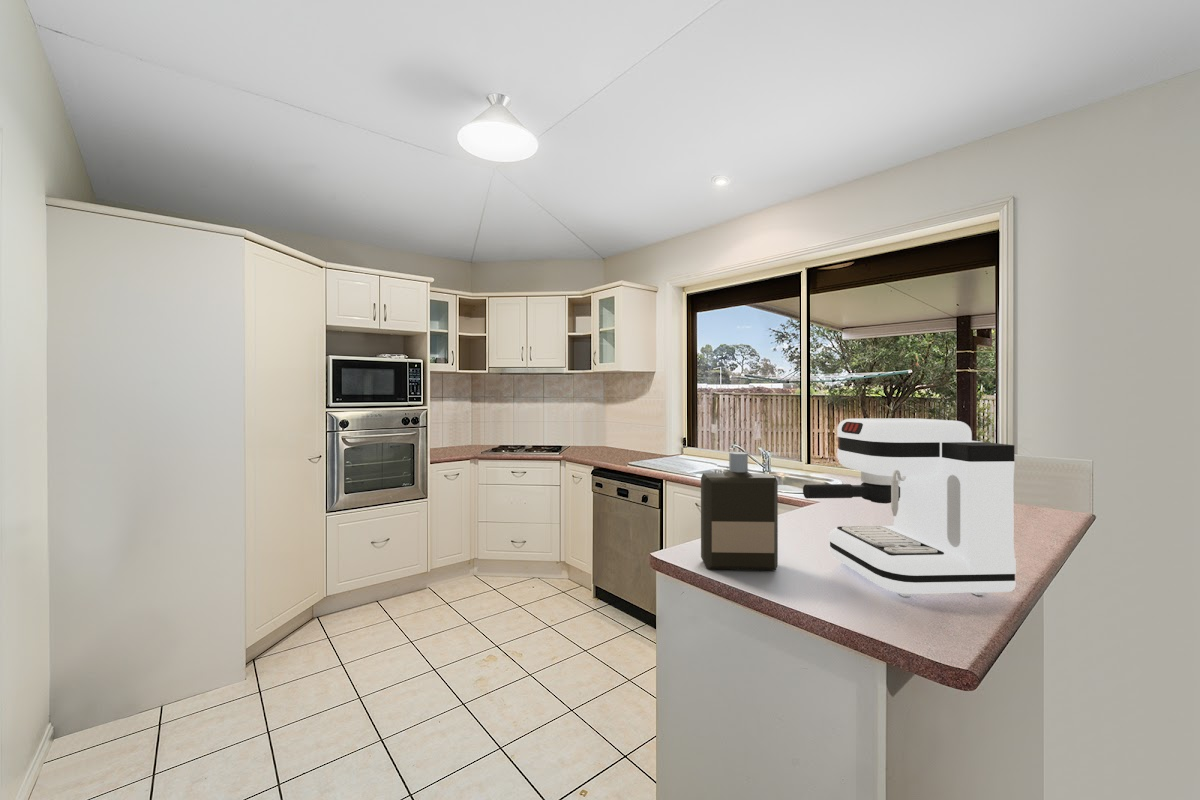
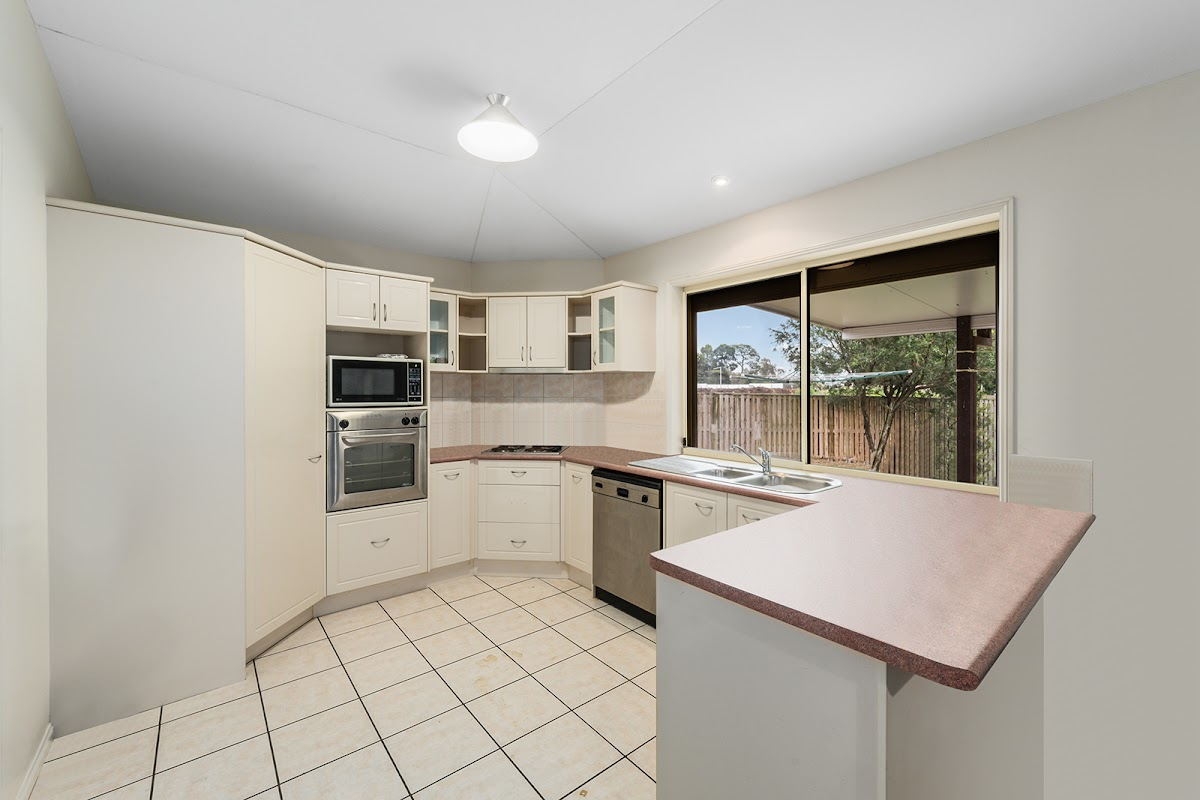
- coffee maker [802,417,1017,598]
- bottle [700,451,779,571]
